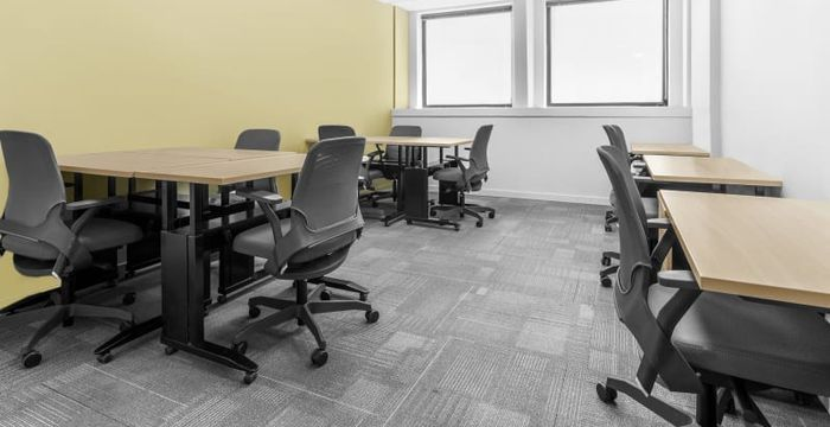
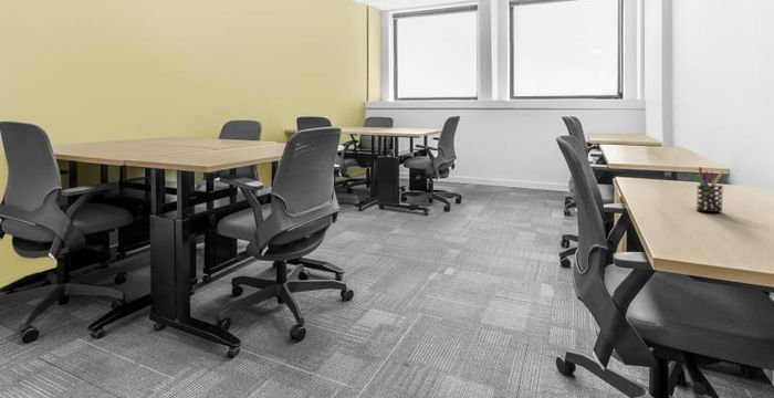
+ pen holder [694,166,724,213]
